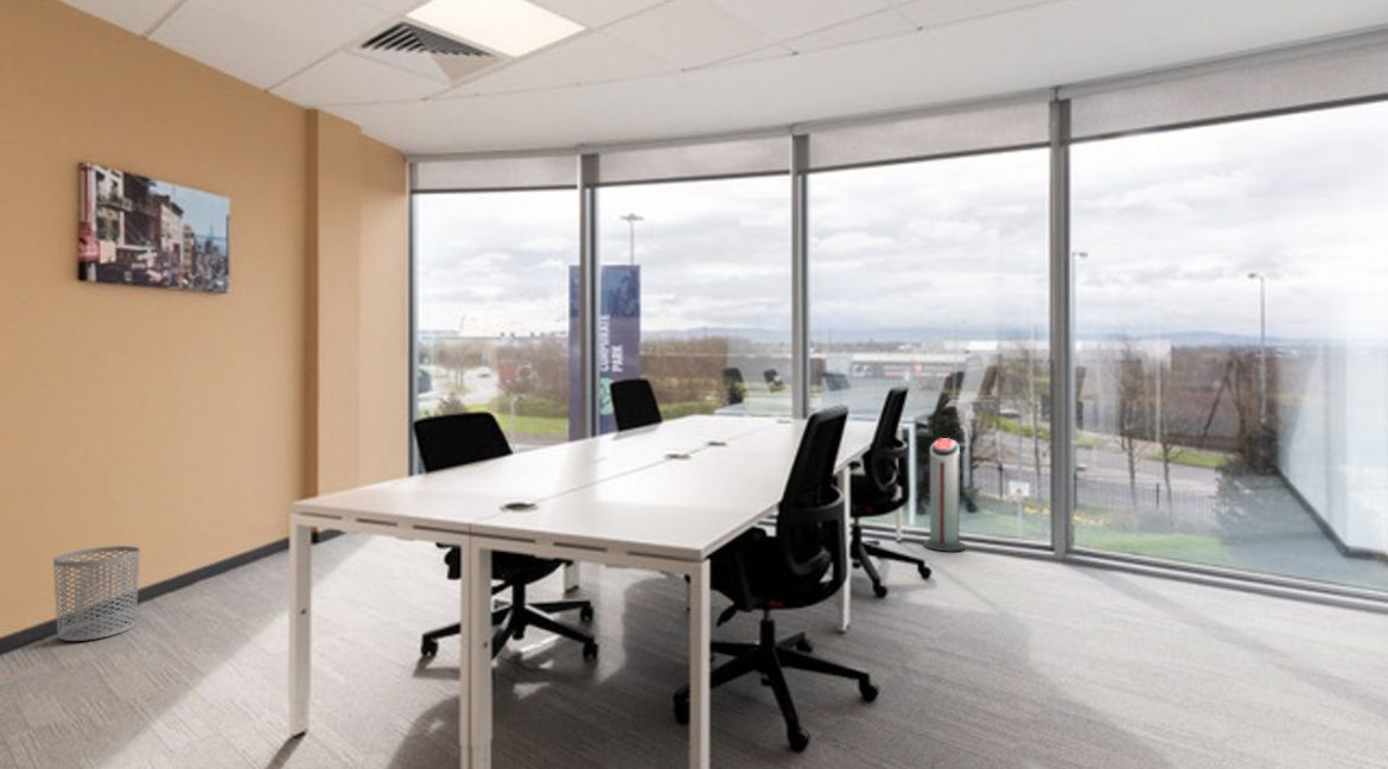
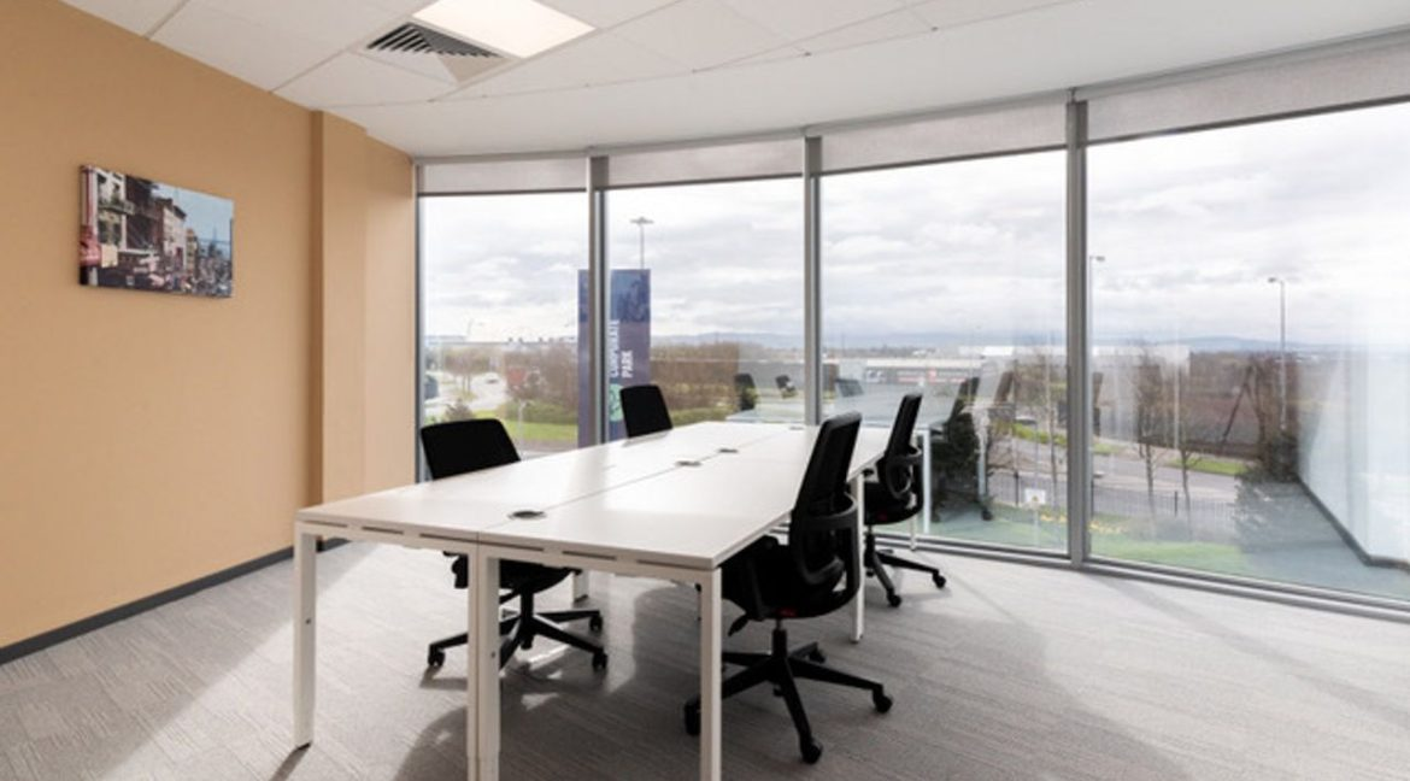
- air purifier [923,437,967,552]
- waste bin [52,545,141,642]
